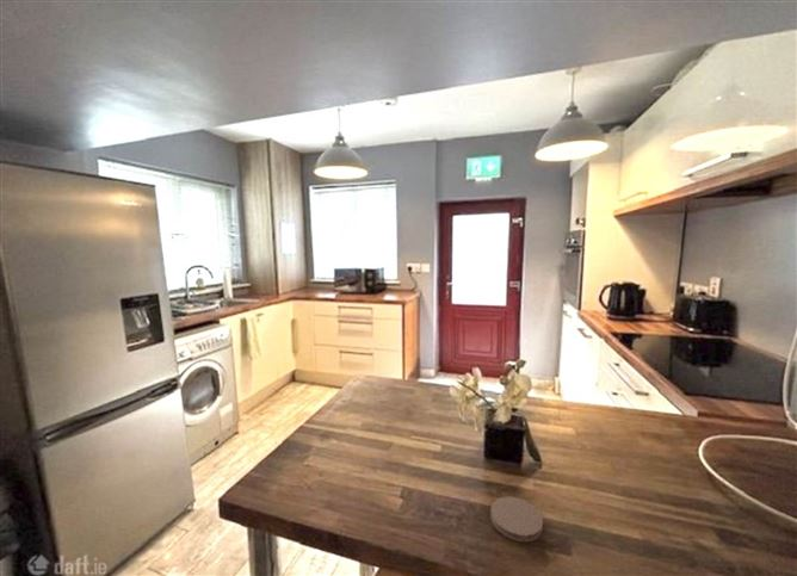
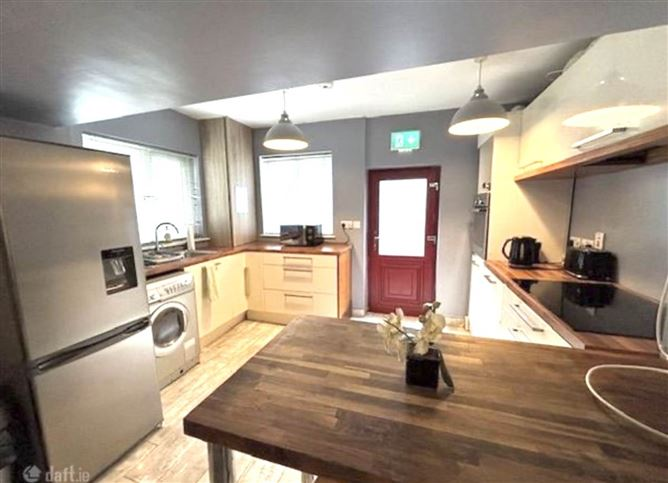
- coaster [489,495,544,543]
